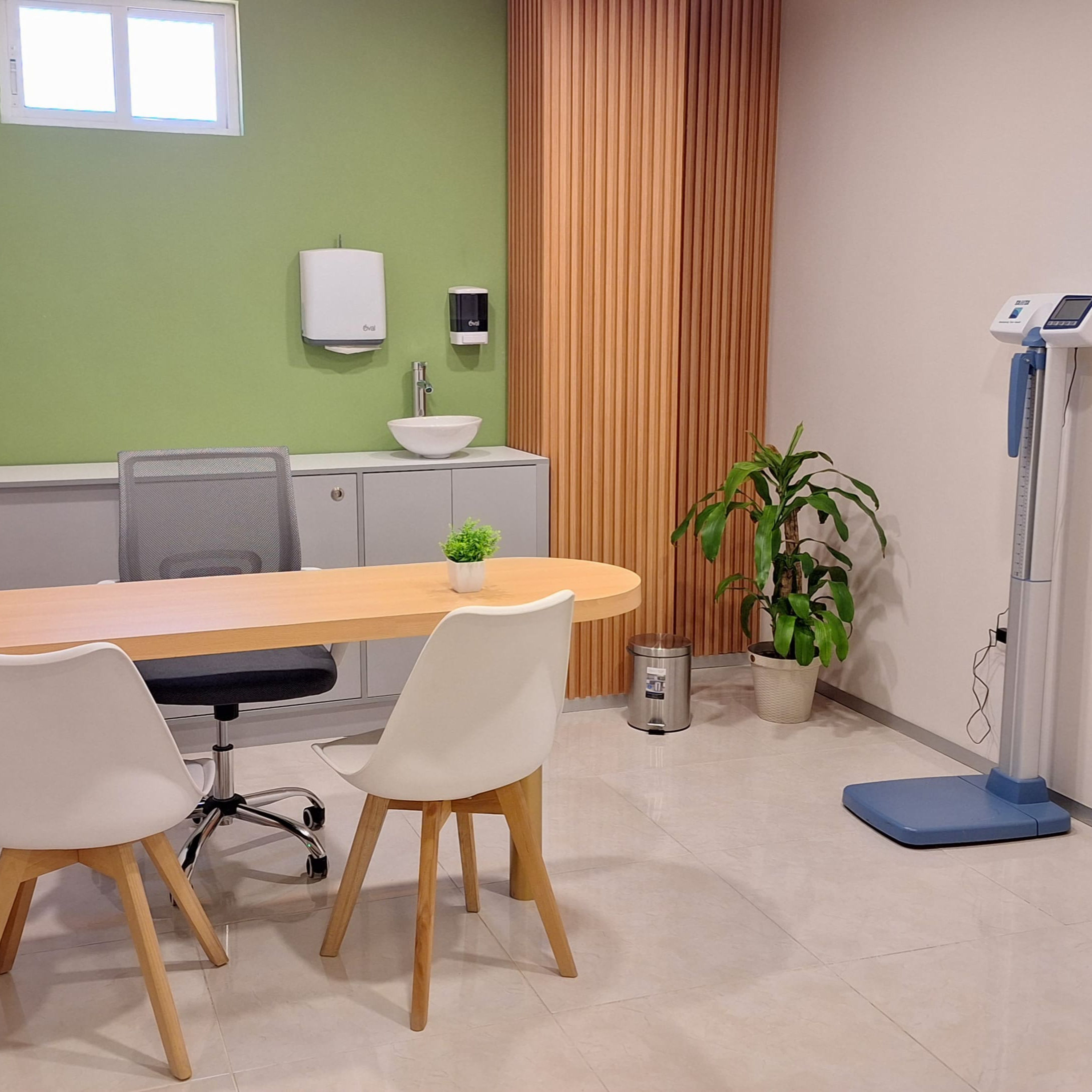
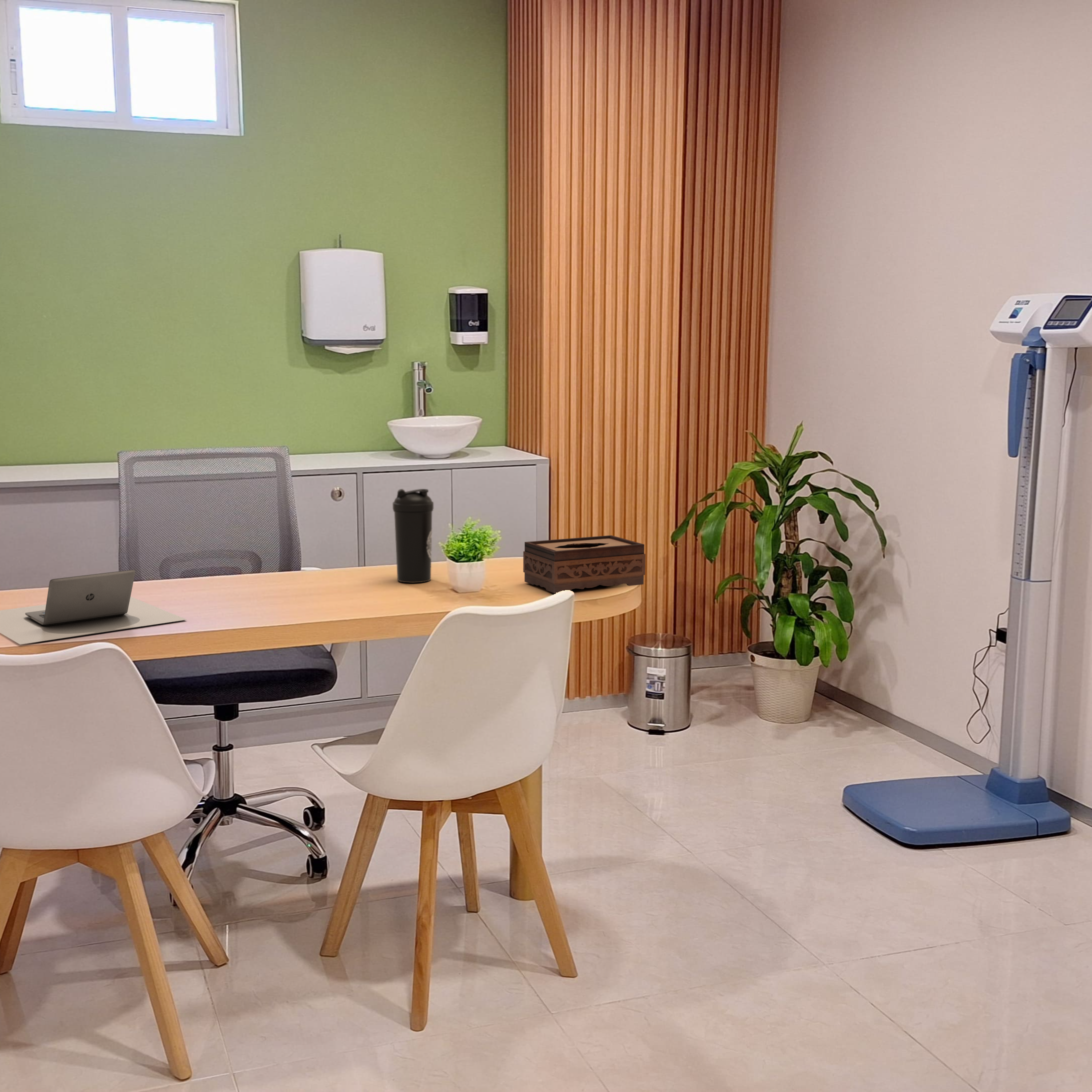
+ laptop [0,570,187,645]
+ tissue box [523,535,646,594]
+ water bottle [392,488,434,584]
